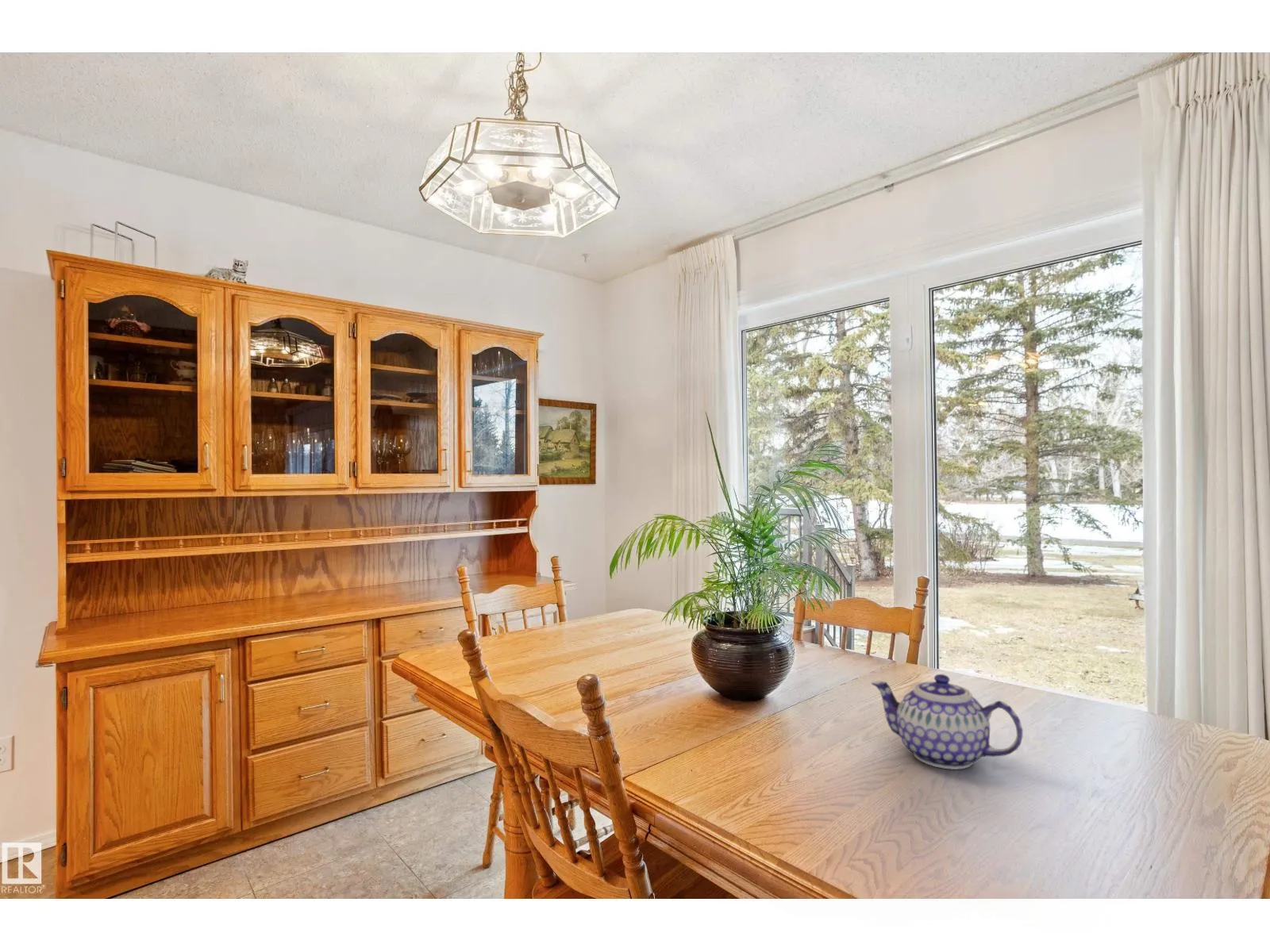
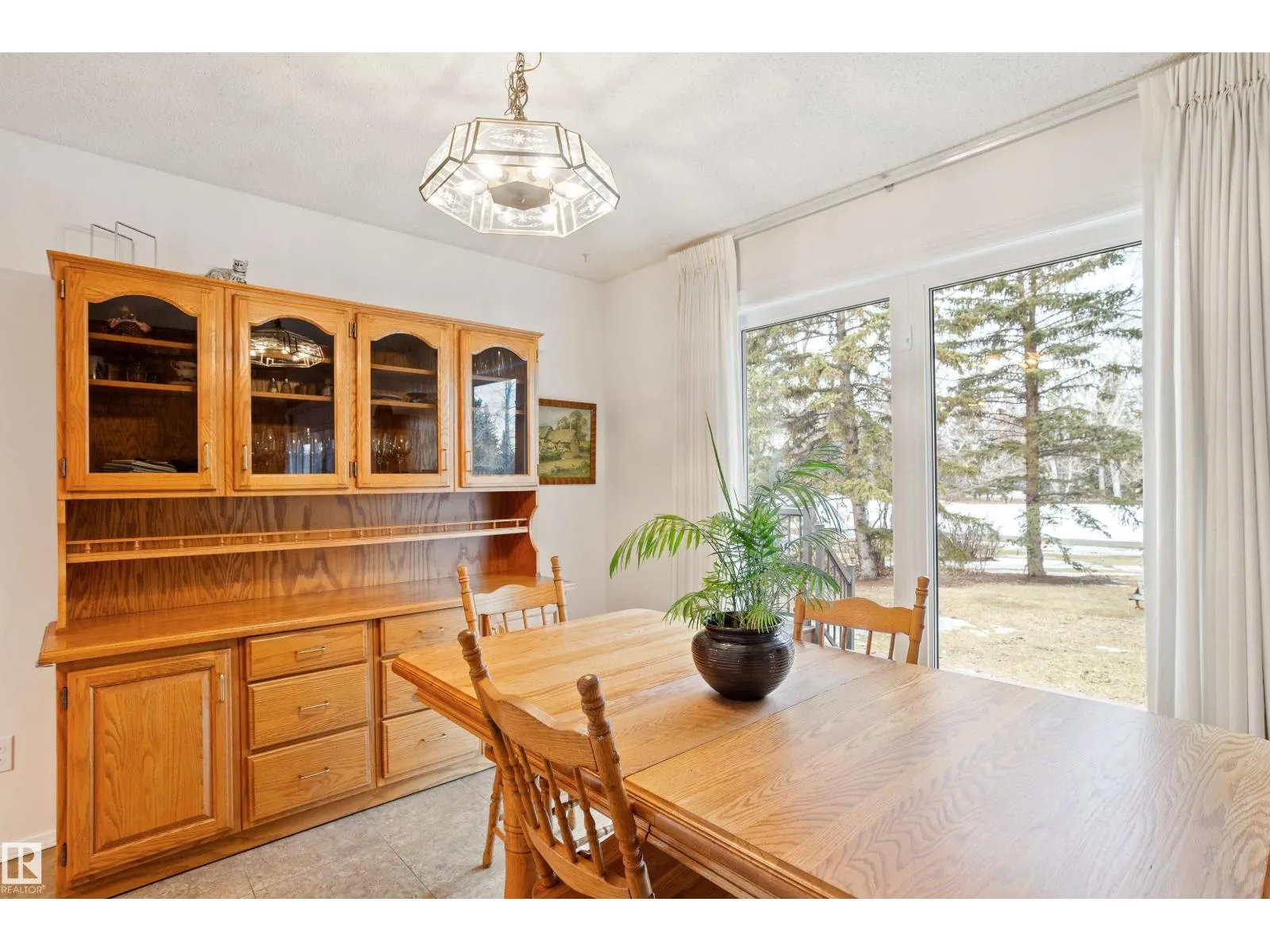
- teapot [871,674,1023,770]
